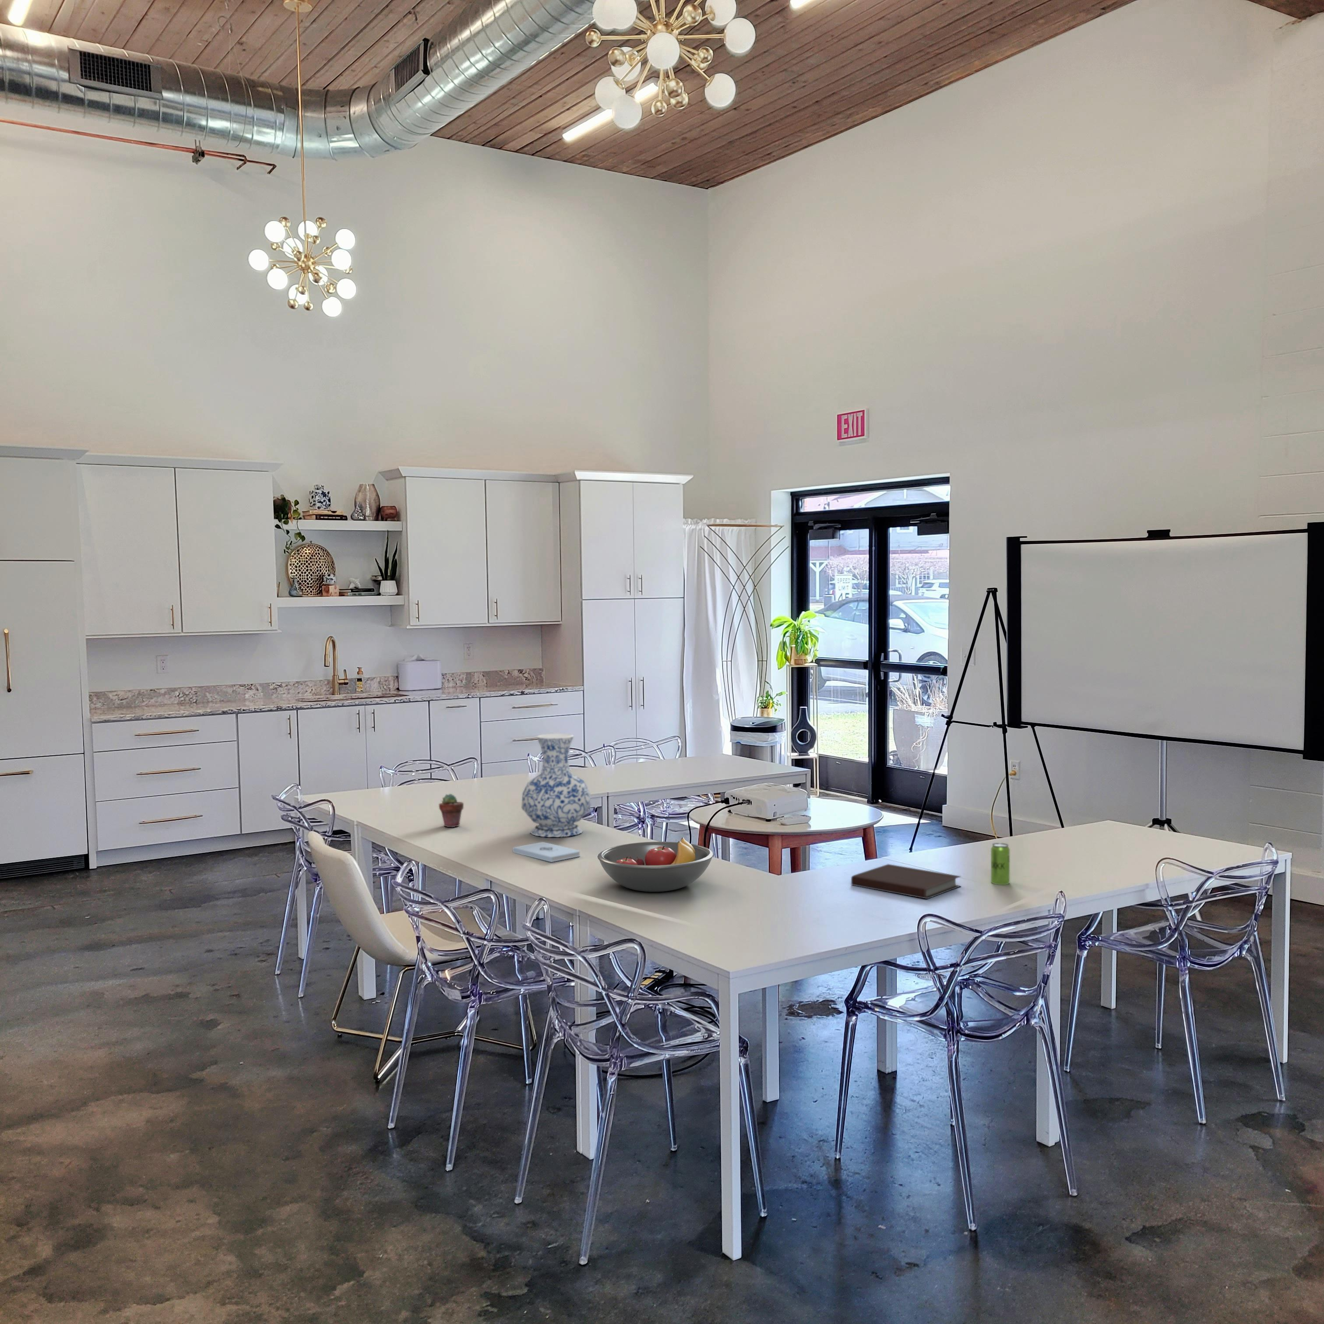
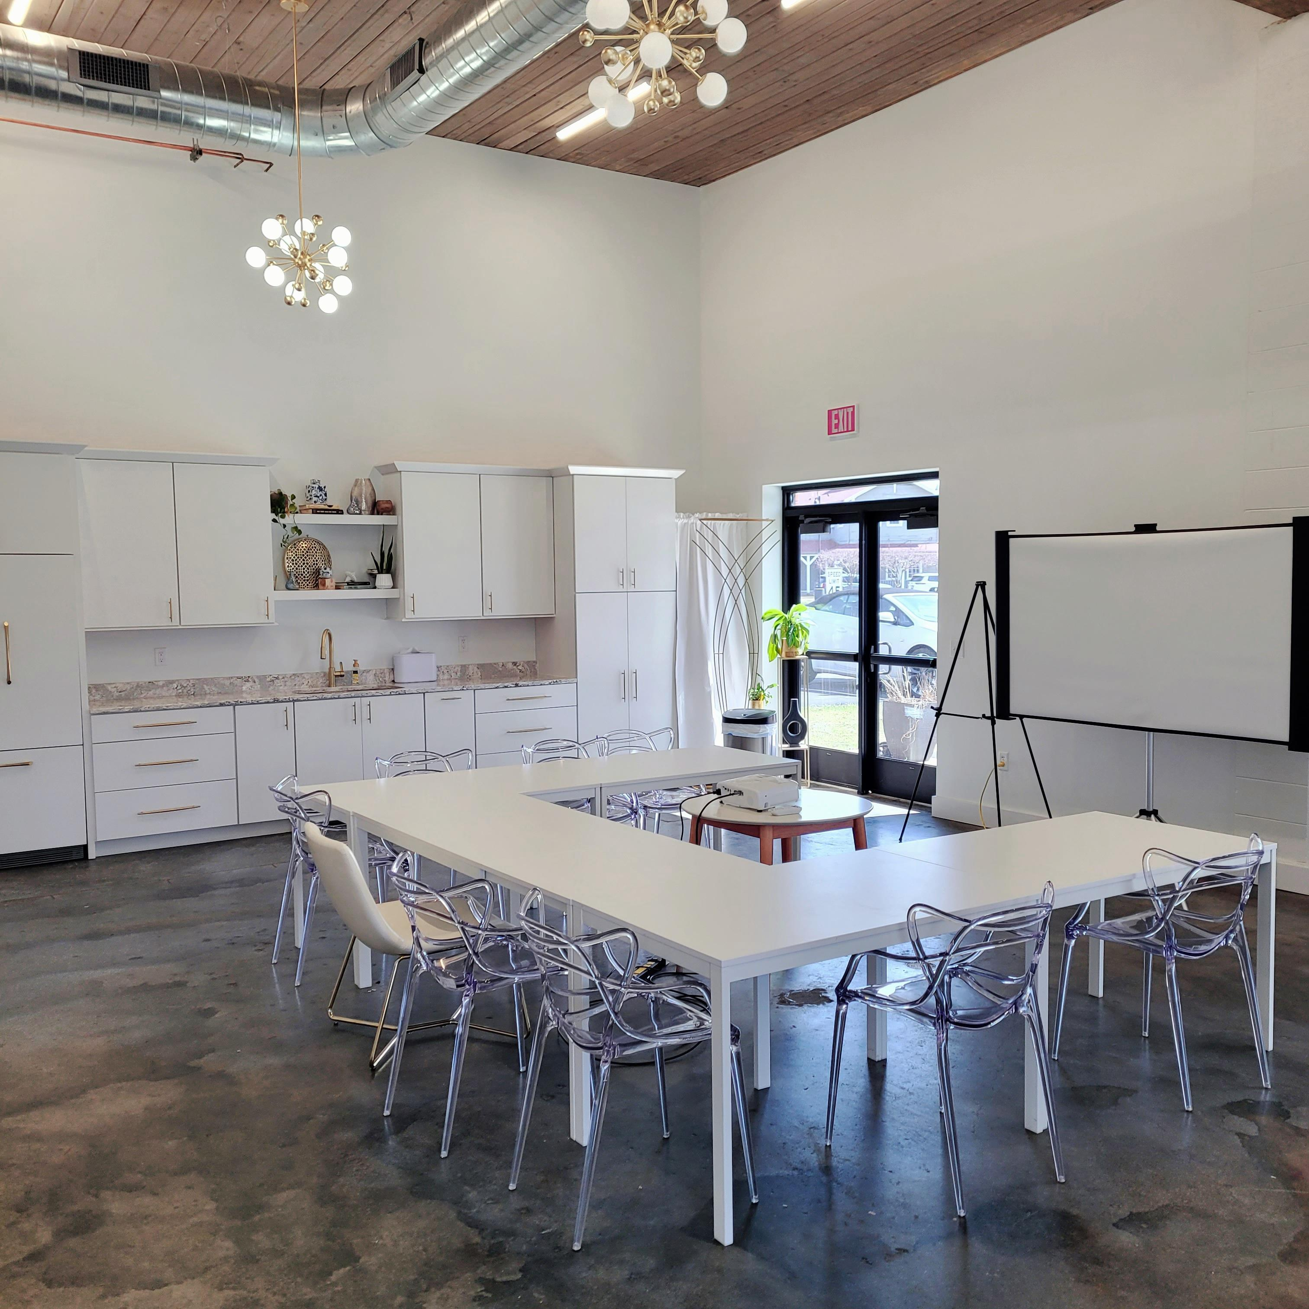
- potted succulent [439,793,464,828]
- vase [521,734,592,838]
- beverage can [991,843,1010,885]
- notepad [513,841,581,862]
- fruit bowl [598,837,714,892]
- notebook [851,863,961,900]
